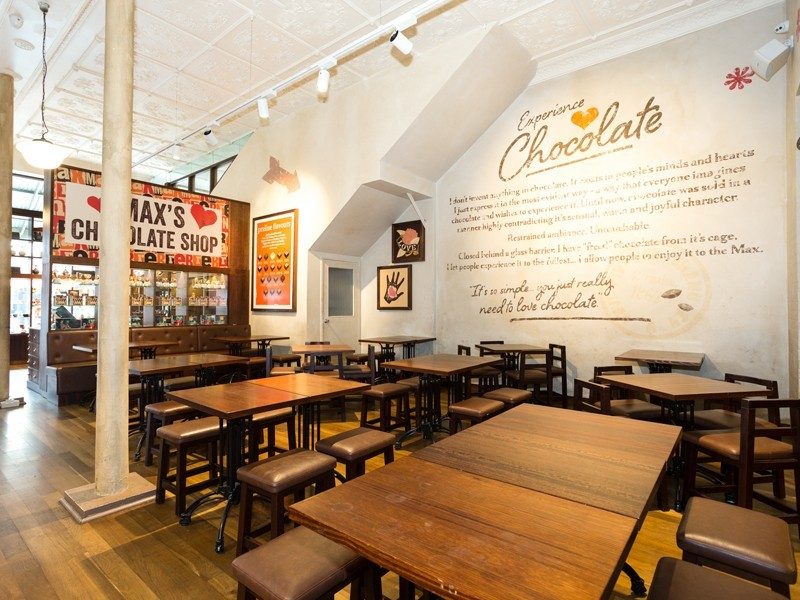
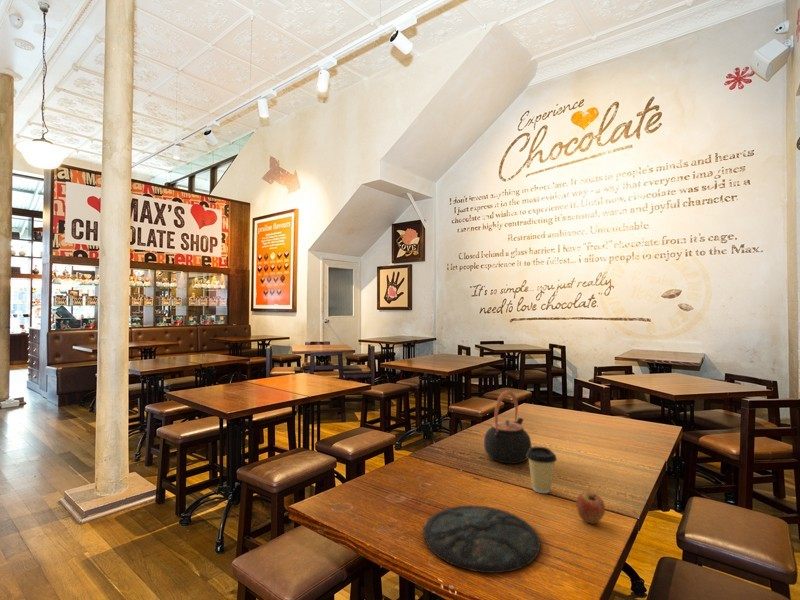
+ fruit [575,491,606,525]
+ plate [422,504,542,574]
+ coffee cup [526,446,558,494]
+ teapot [483,389,532,465]
